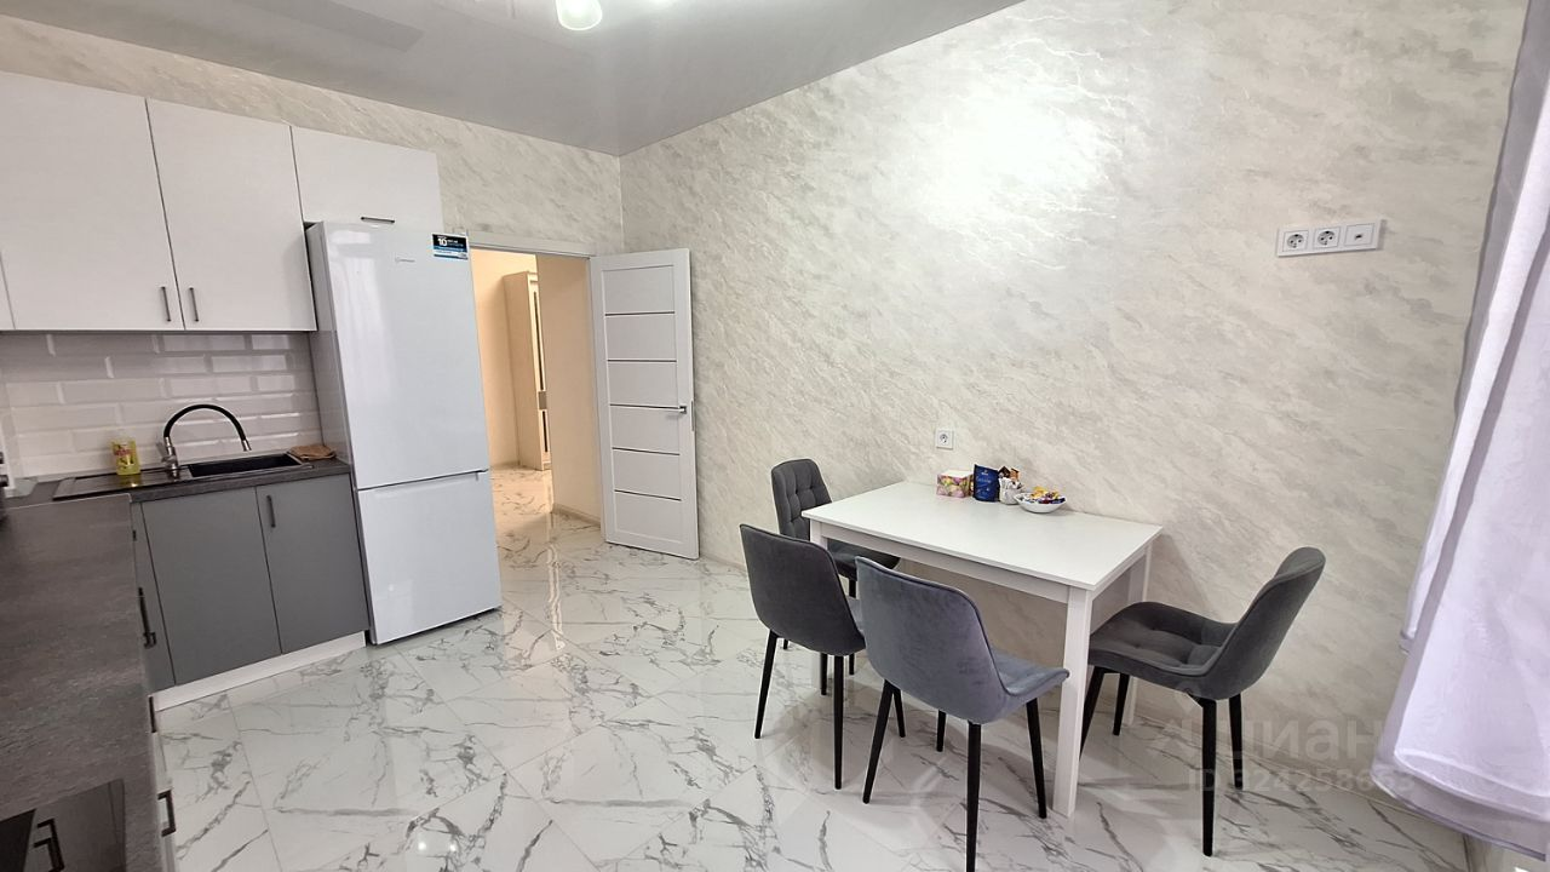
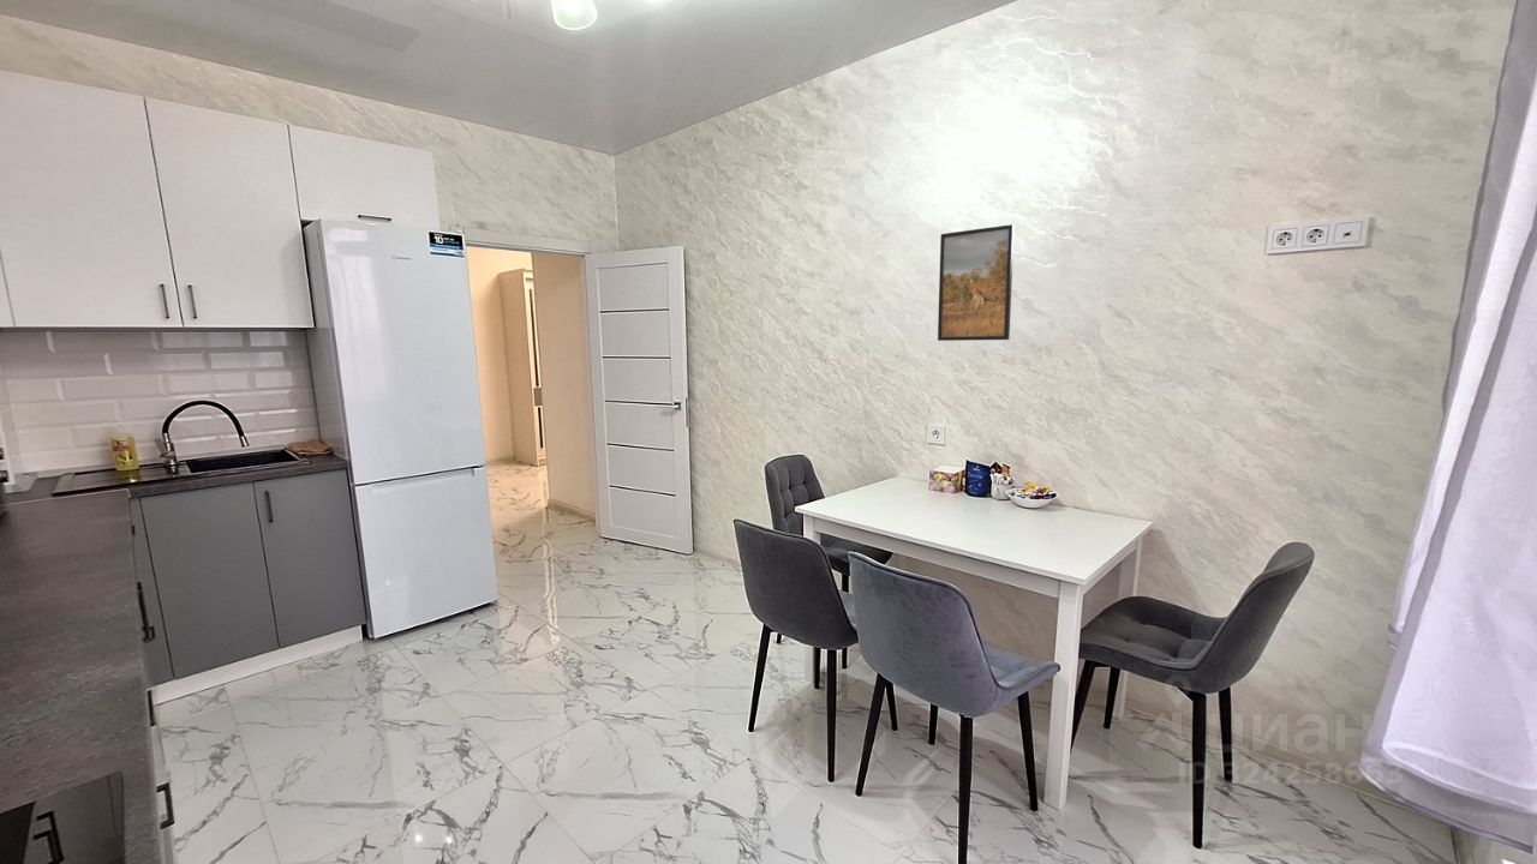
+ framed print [937,223,1016,342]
